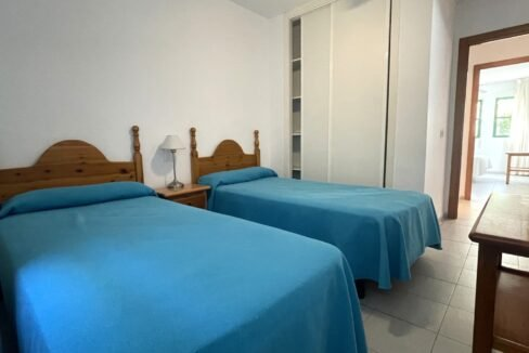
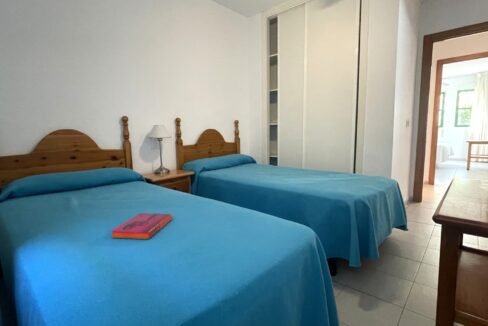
+ hardback book [110,212,173,240]
